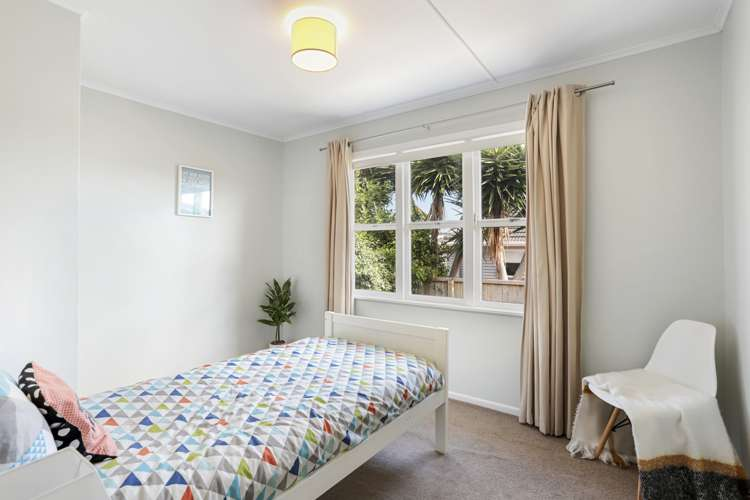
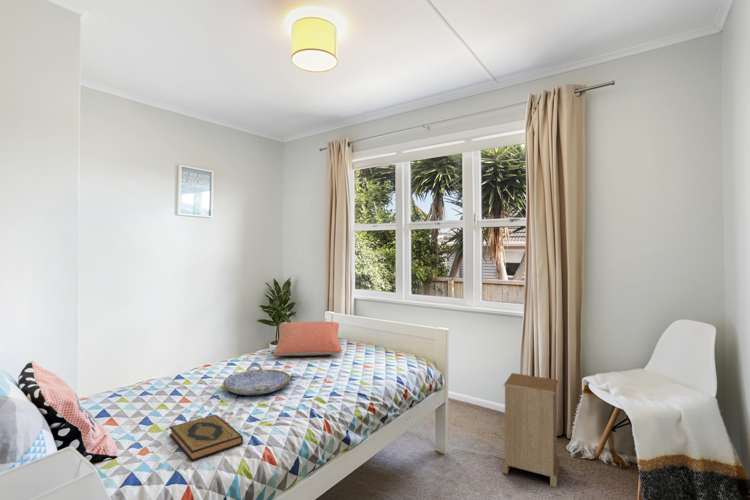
+ hardback book [169,414,244,462]
+ nightstand [501,372,561,488]
+ serving tray [222,364,291,396]
+ pillow [272,321,342,357]
